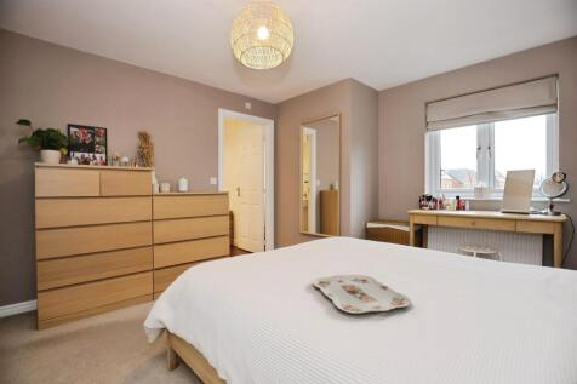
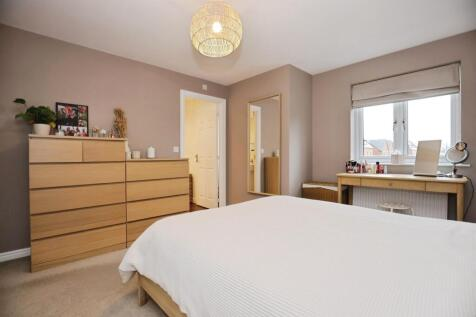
- serving tray [312,274,412,315]
